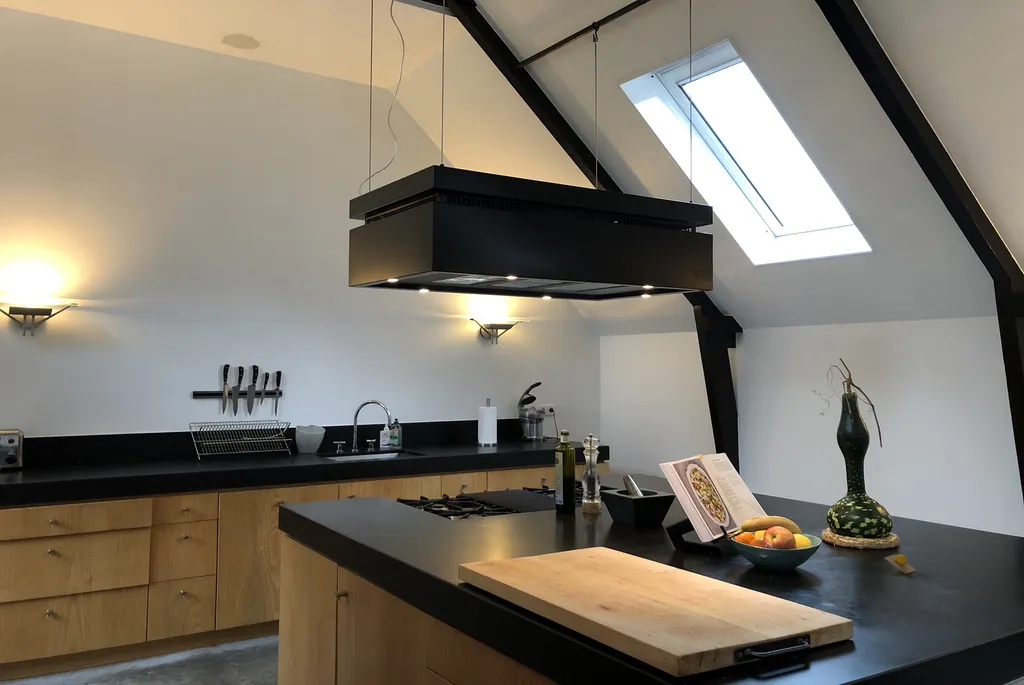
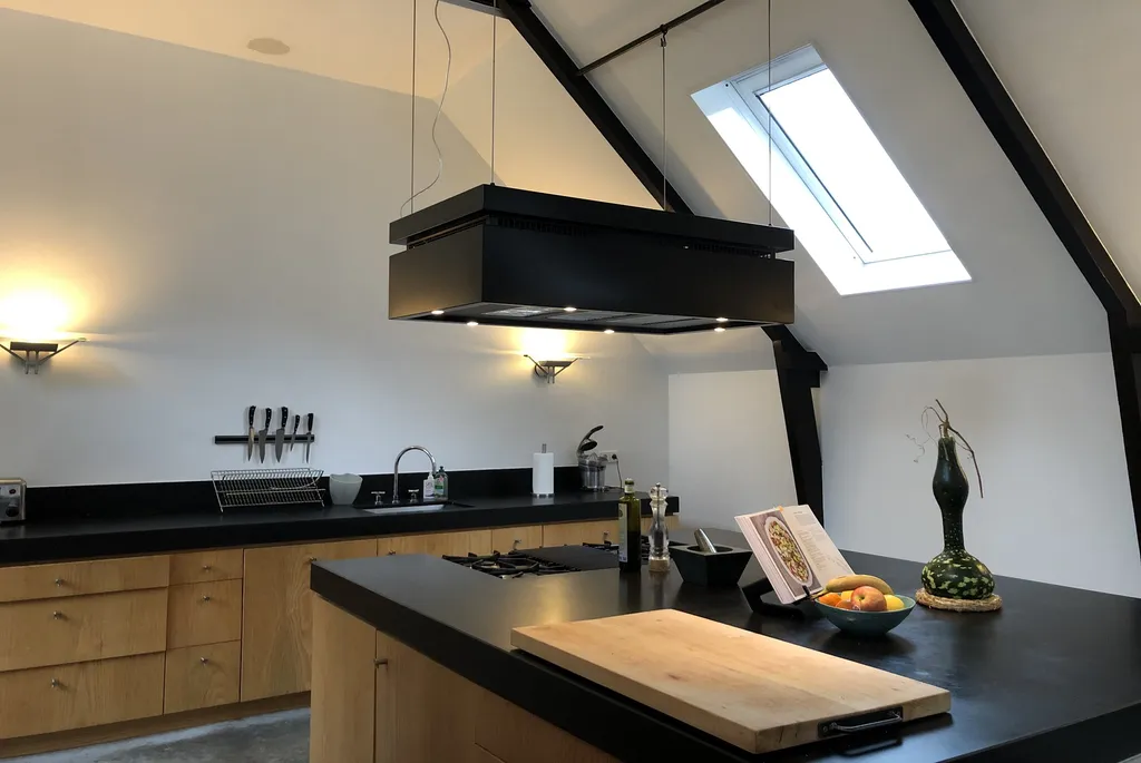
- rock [884,553,917,575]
